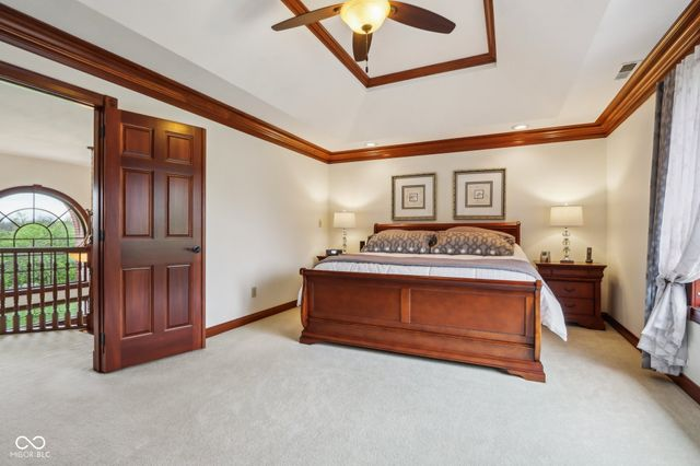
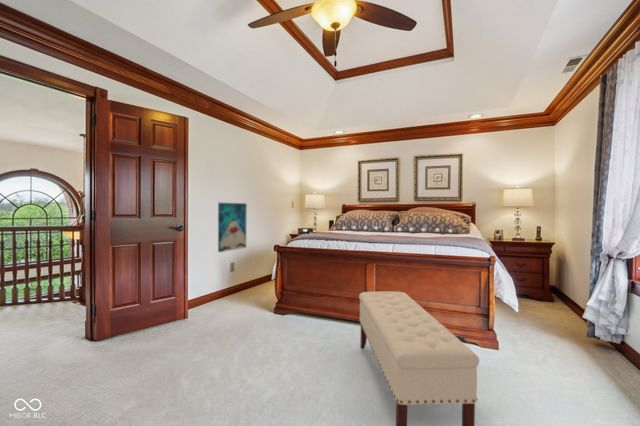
+ bench [358,290,480,426]
+ wall art [217,202,248,253]
